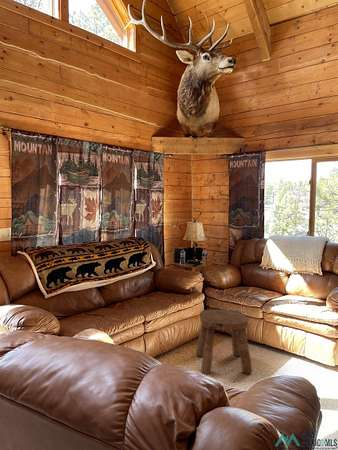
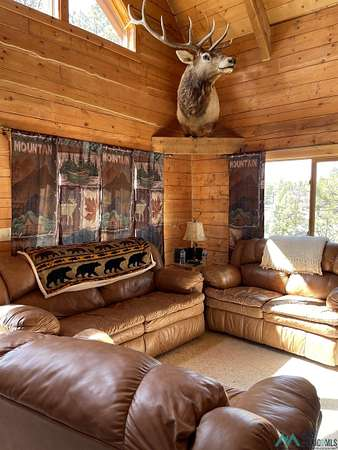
- stool [195,309,253,375]
